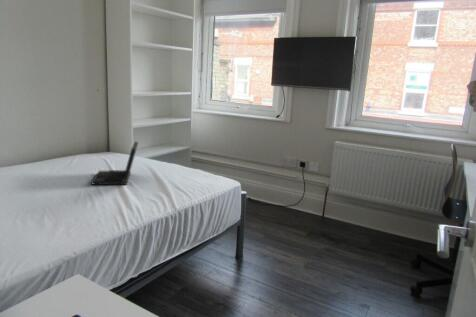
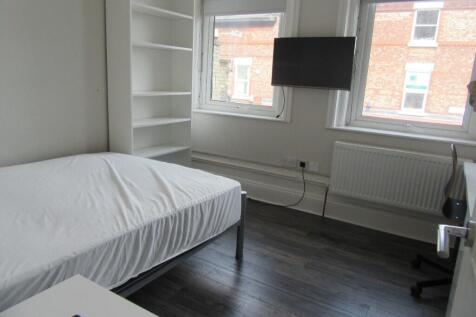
- laptop [90,140,139,186]
